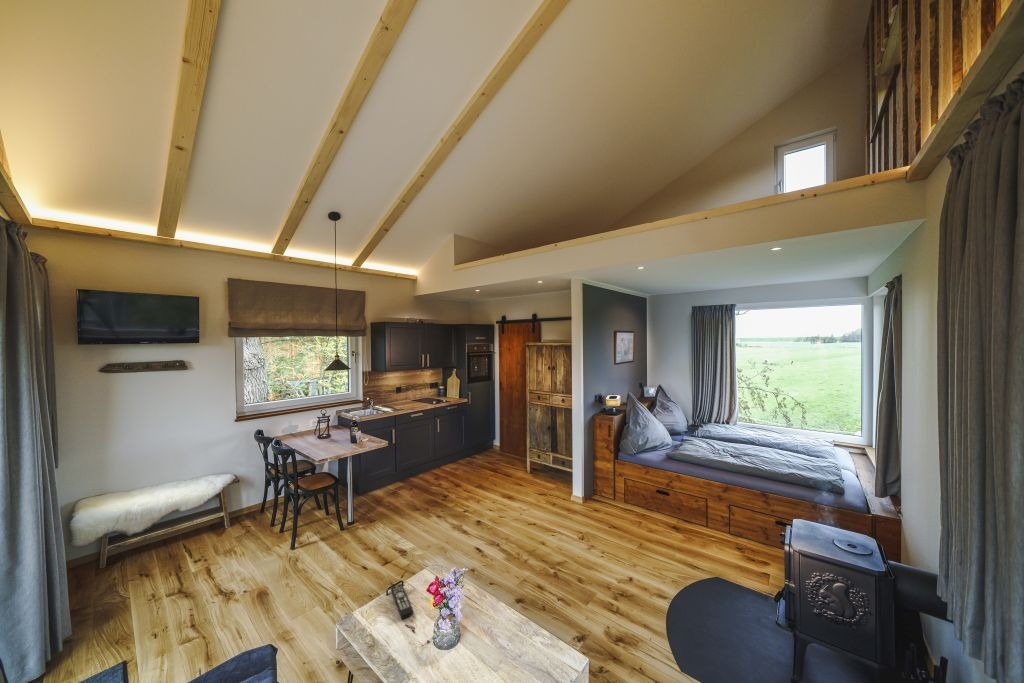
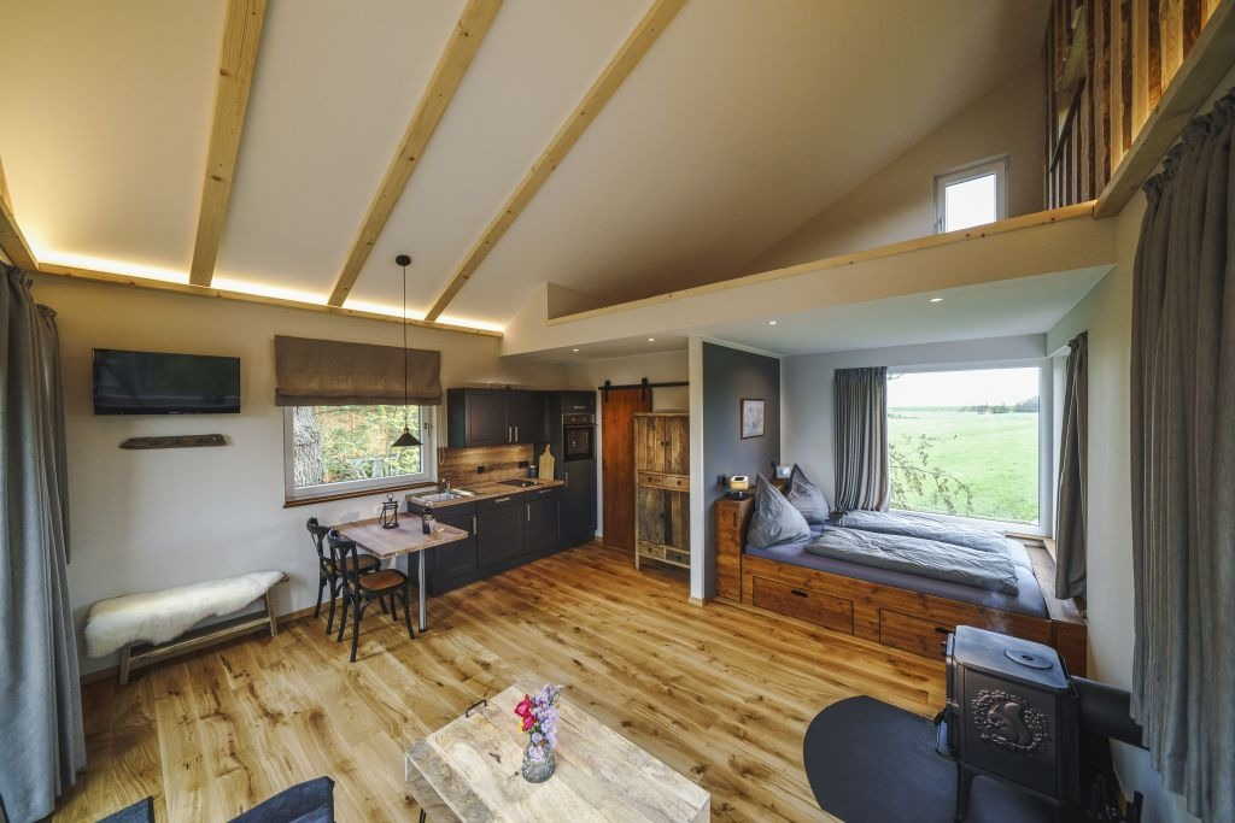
- remote control [390,583,414,620]
